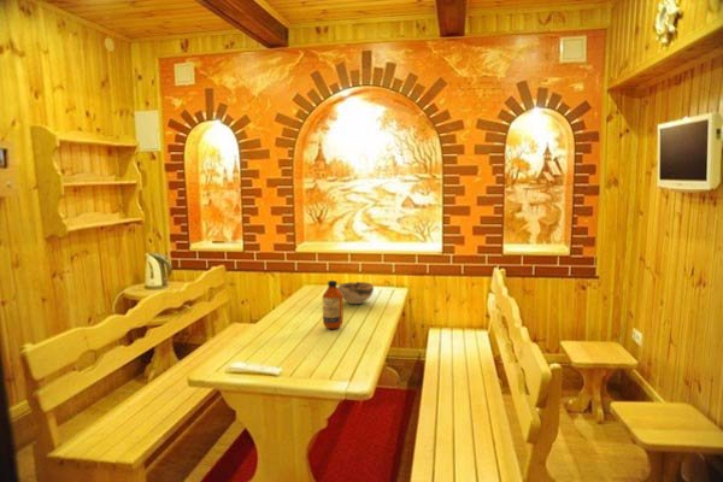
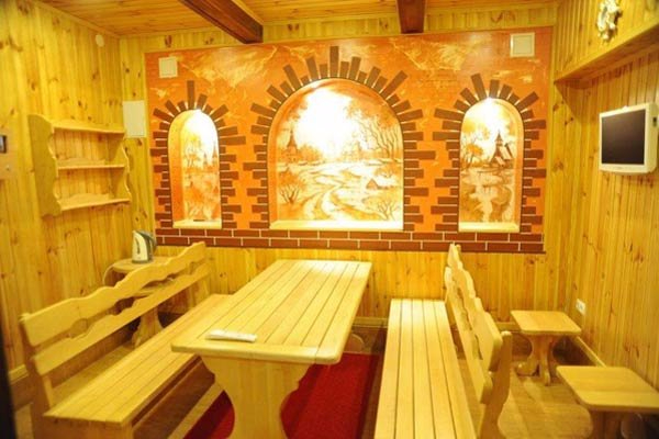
- decorative bowl [337,281,375,305]
- bottle [322,280,345,330]
